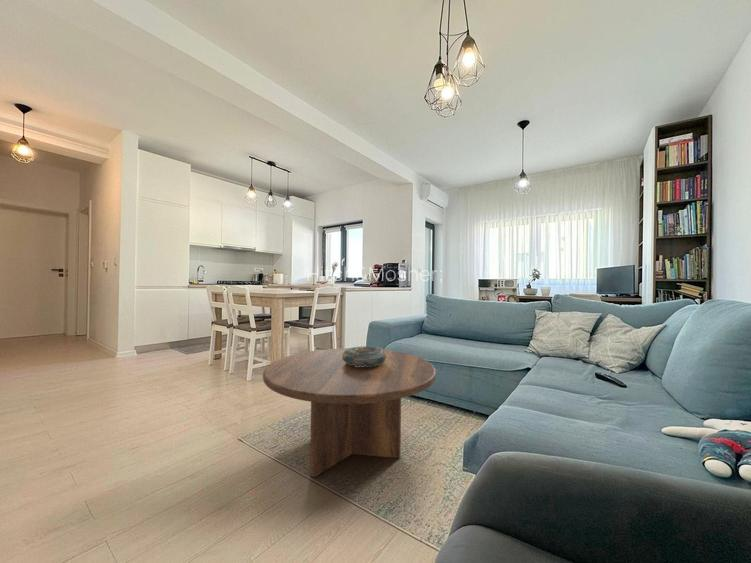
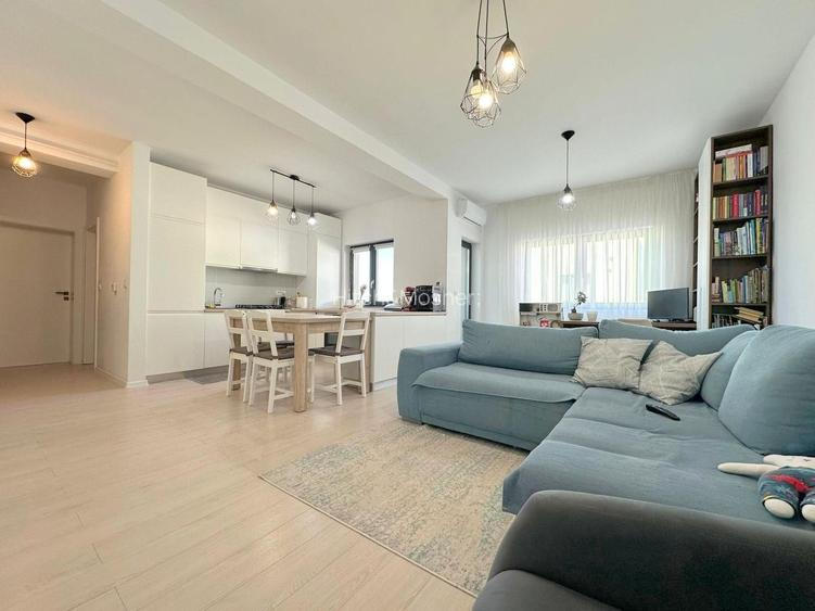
- coffee table [262,347,437,478]
- decorative bowl [342,345,387,367]
